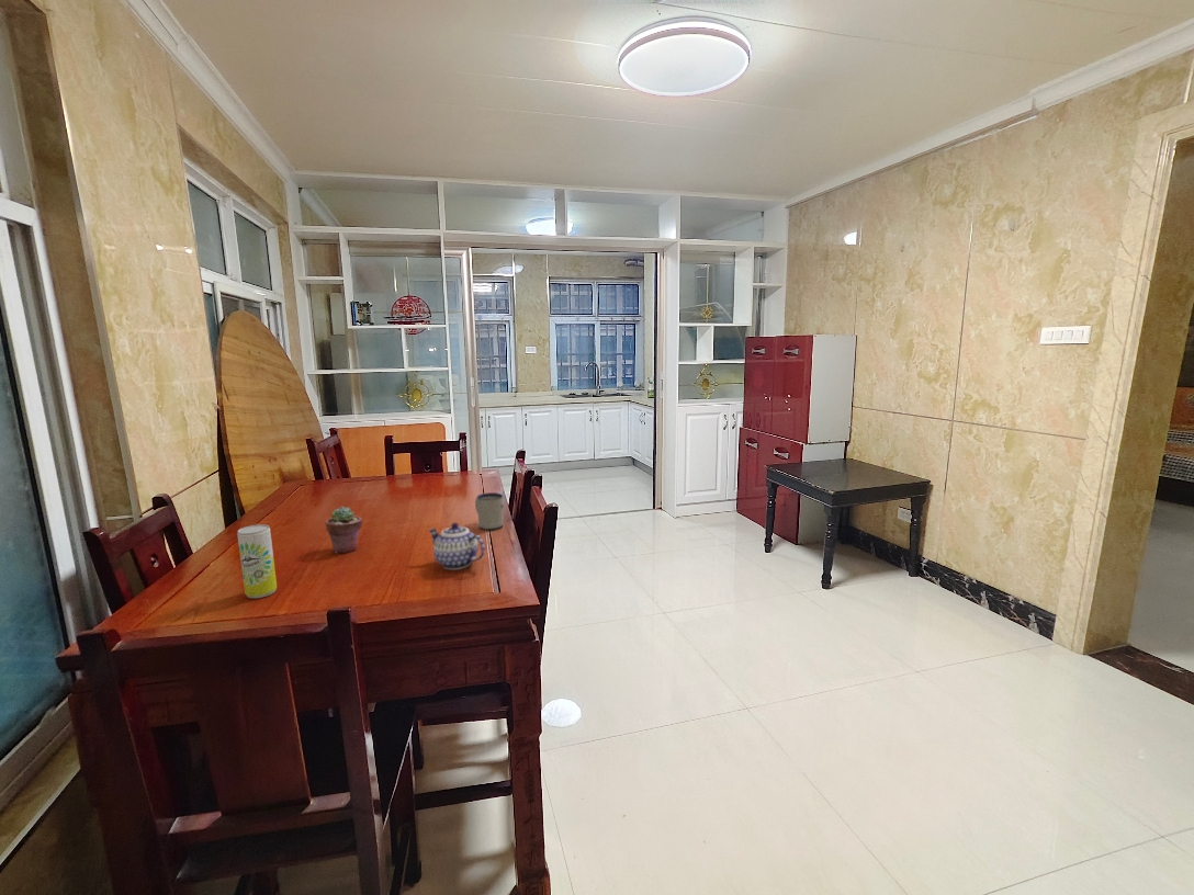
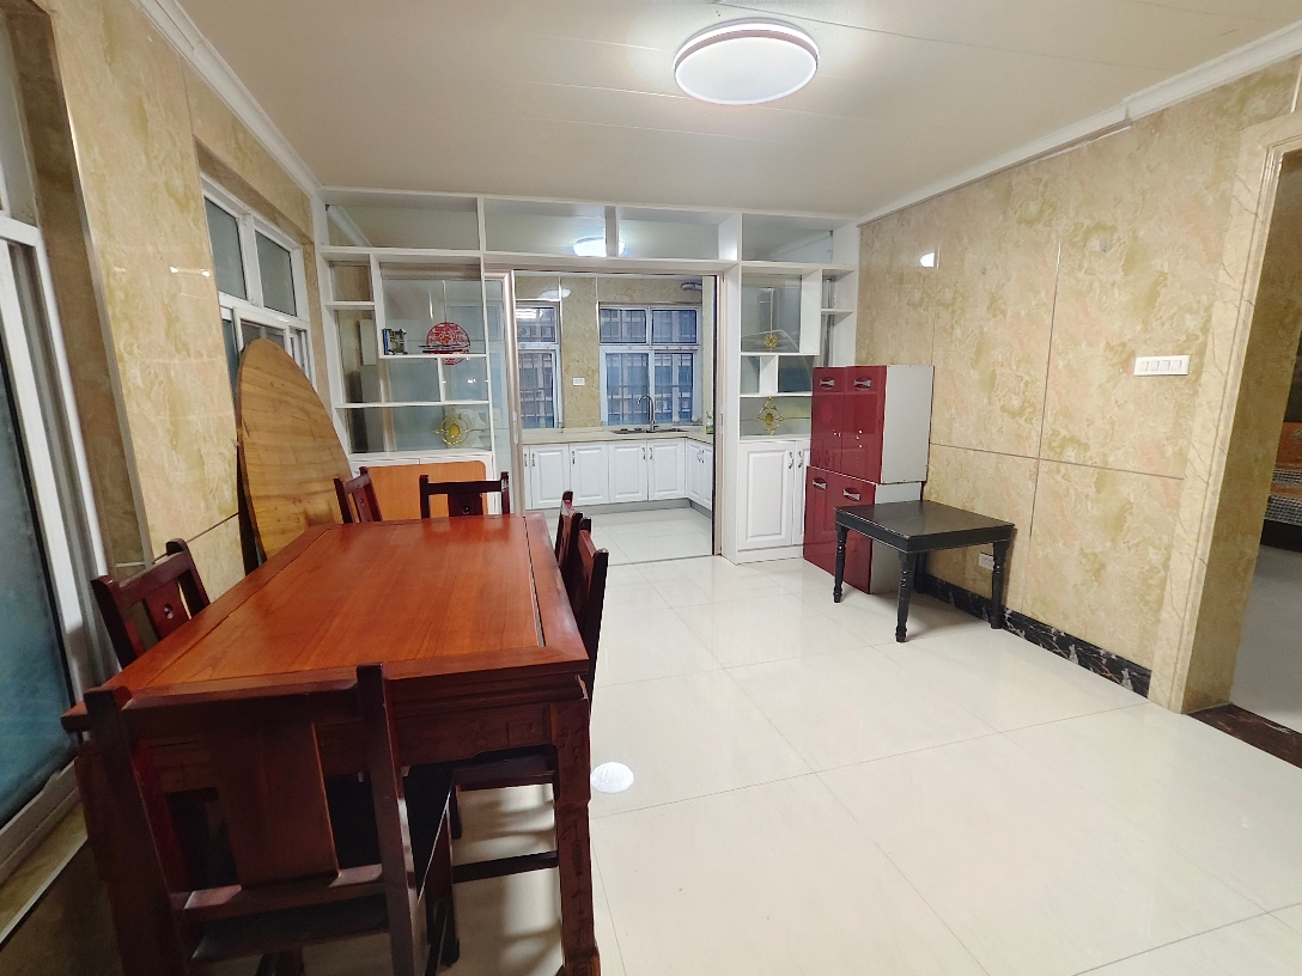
- teapot [428,522,486,570]
- mug [474,491,505,531]
- potted succulent [325,506,363,554]
- beverage can [236,523,278,599]
